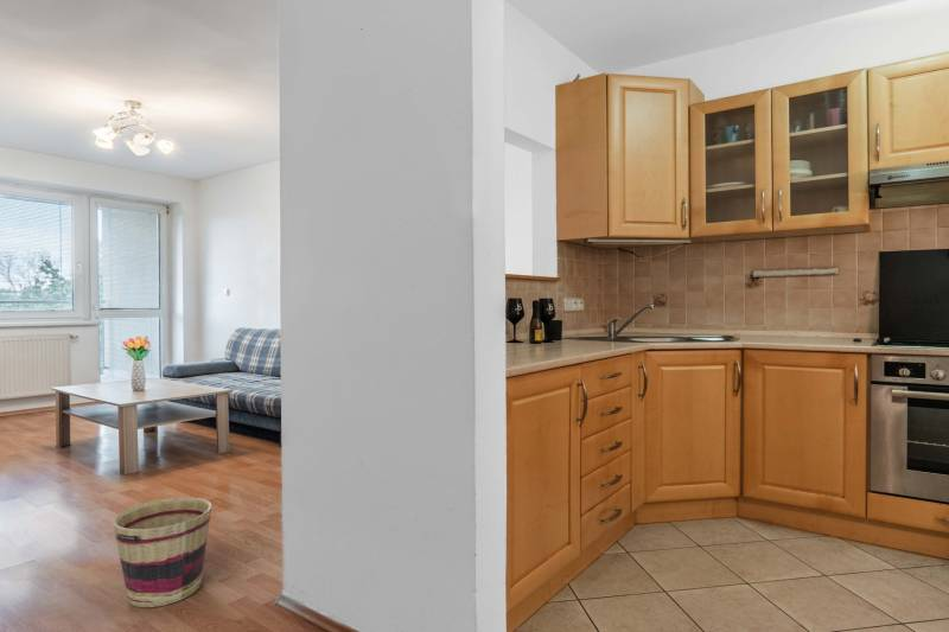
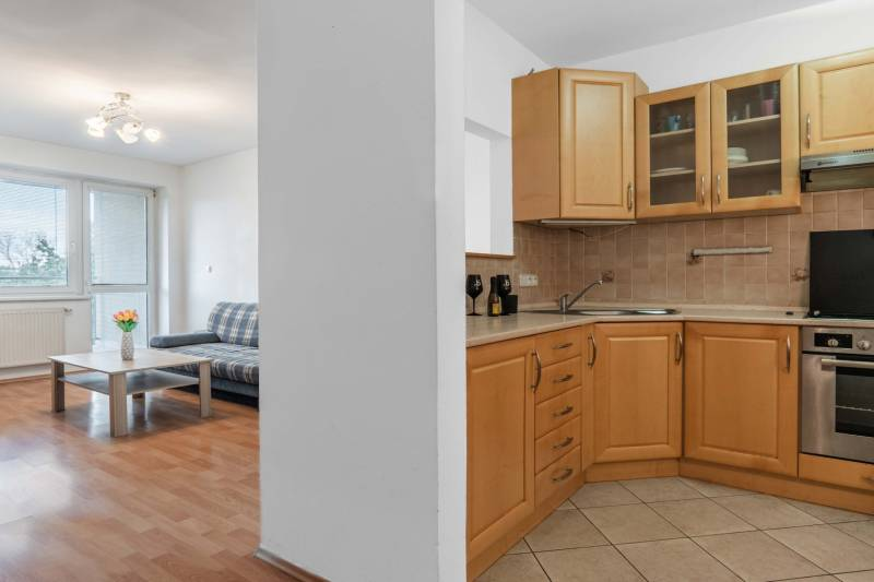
- basket [112,496,212,608]
